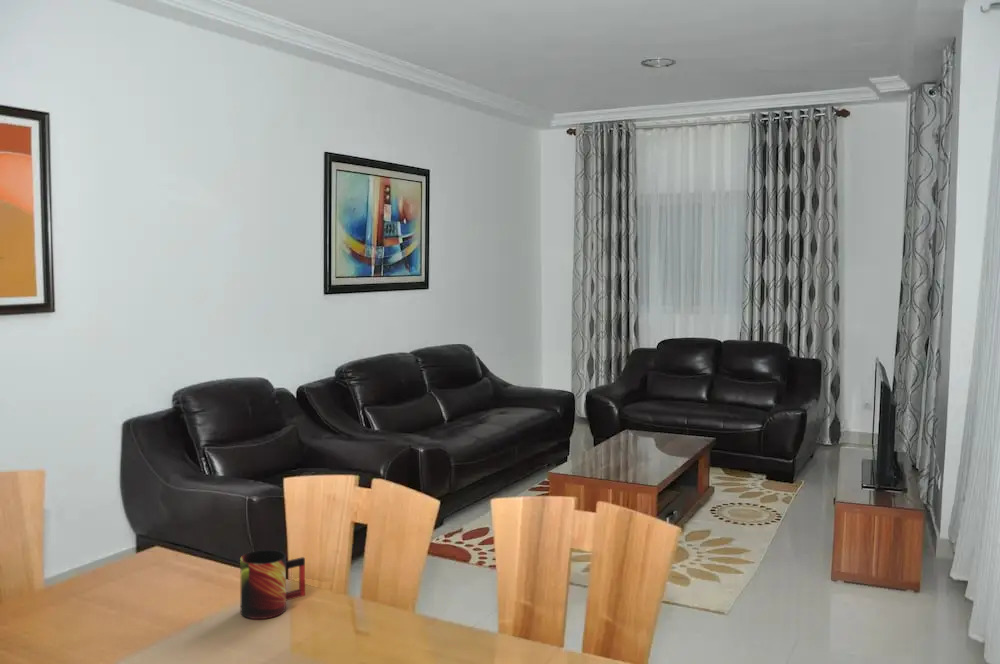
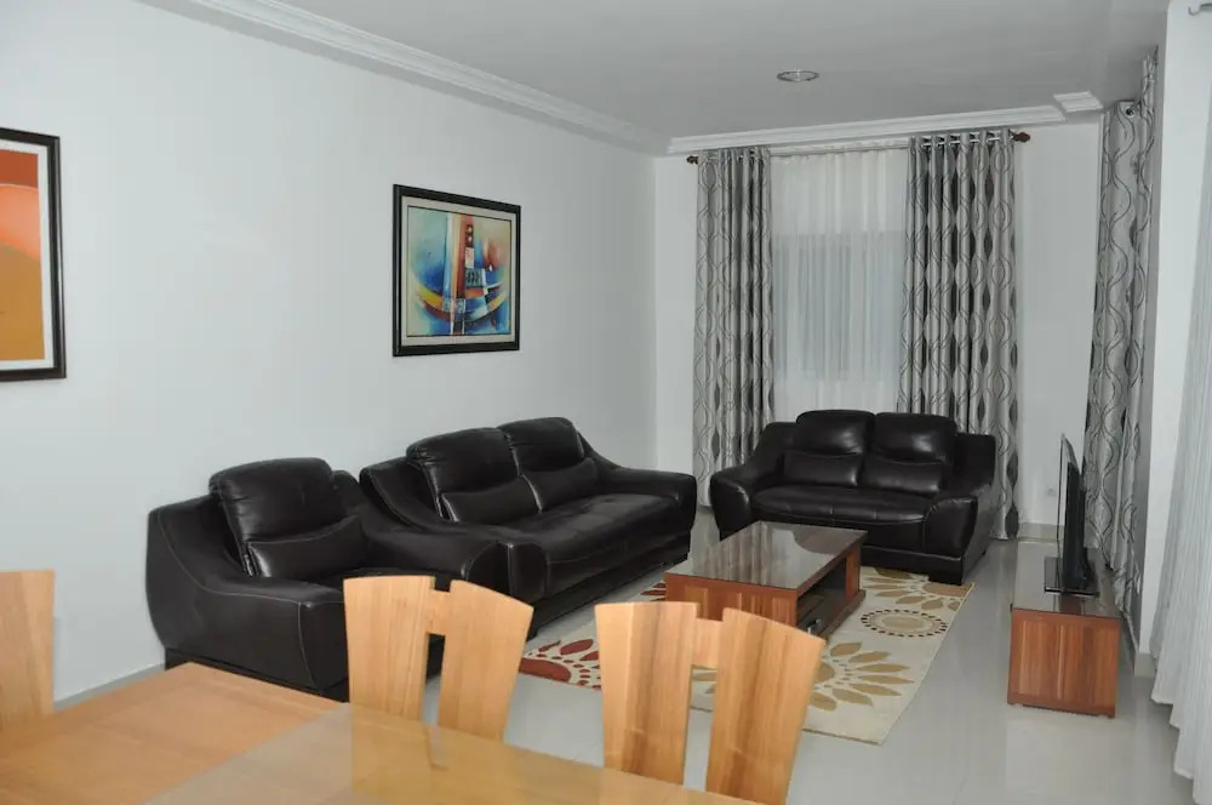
- mug [240,549,306,620]
